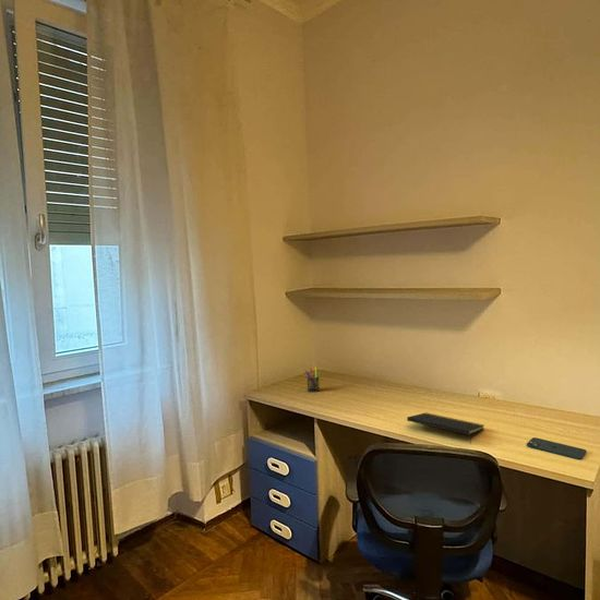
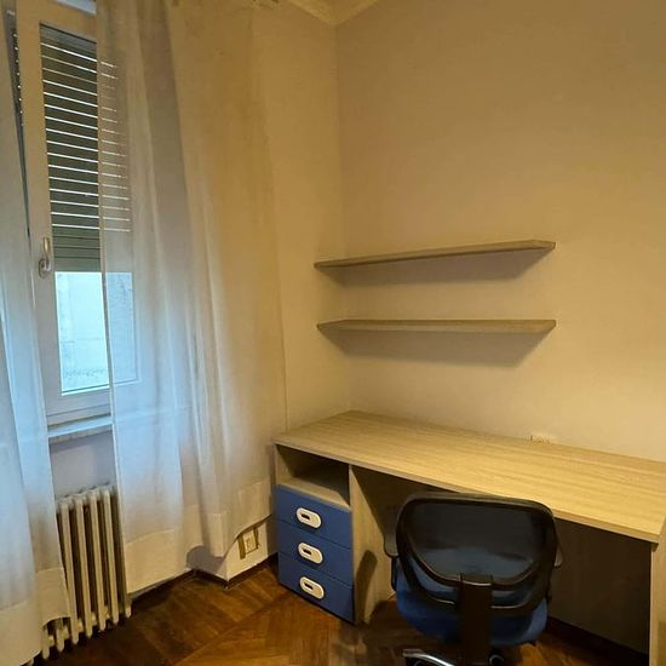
- notepad [406,411,484,444]
- smartphone [526,436,588,460]
- pen holder [303,367,323,394]
